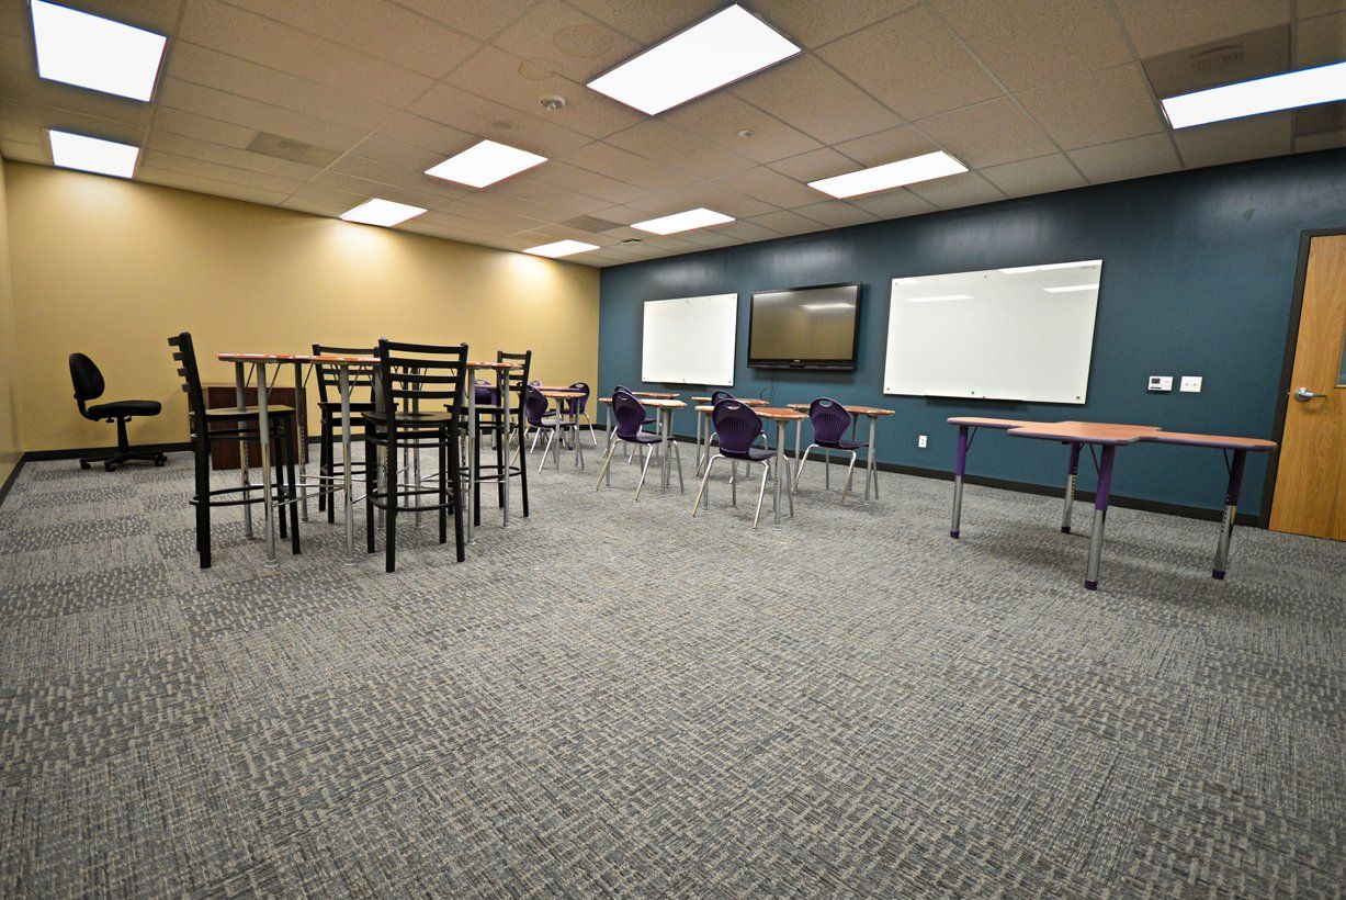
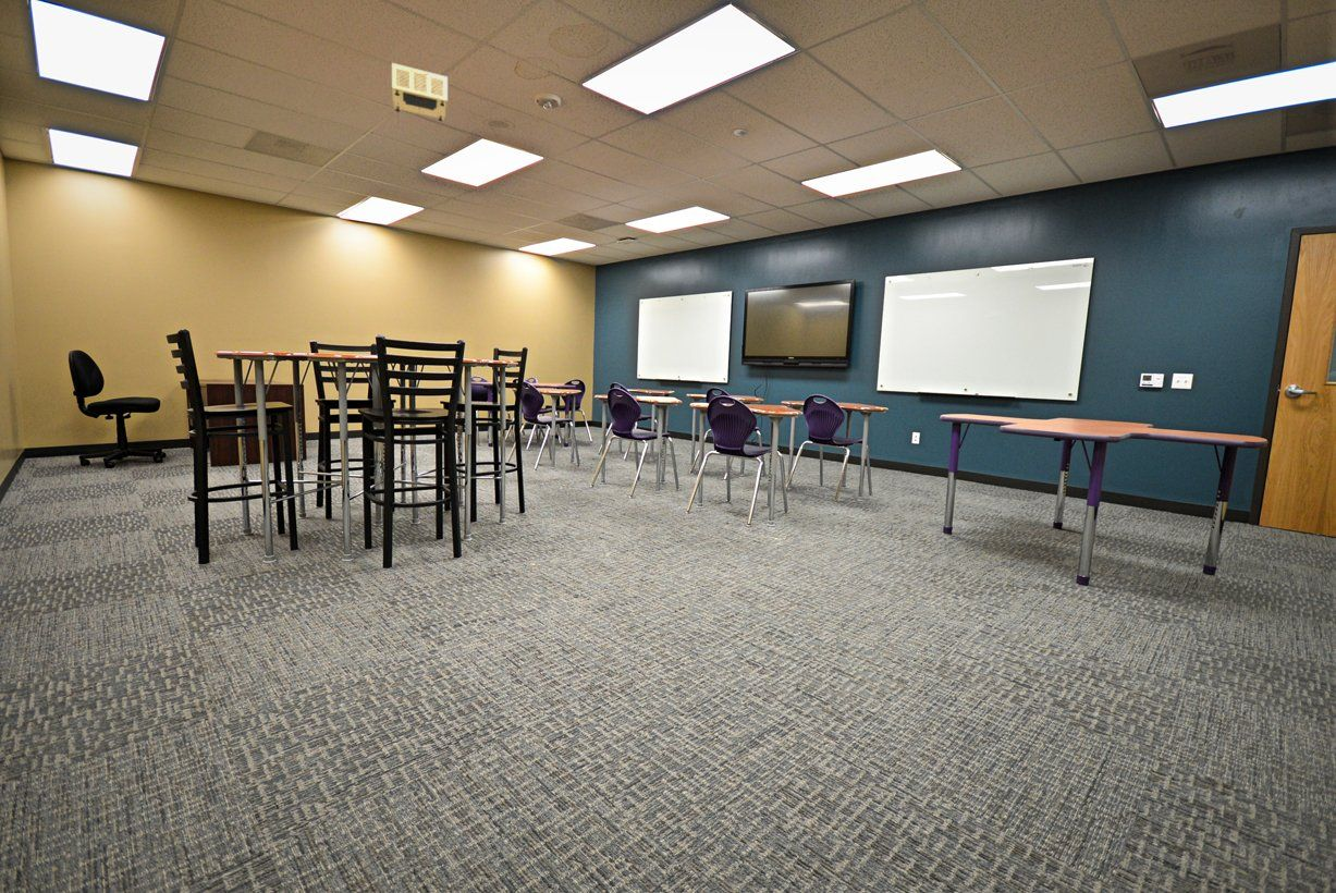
+ projector [391,62,449,127]
